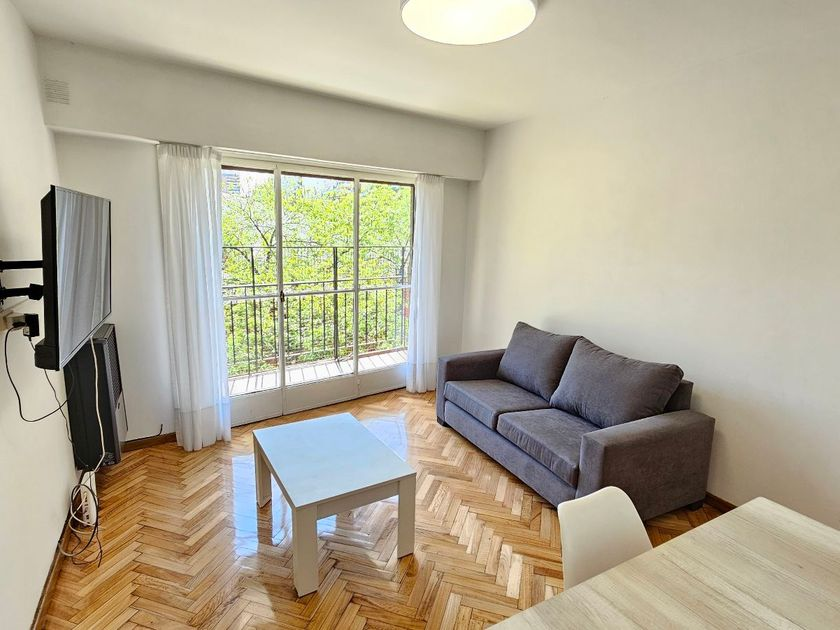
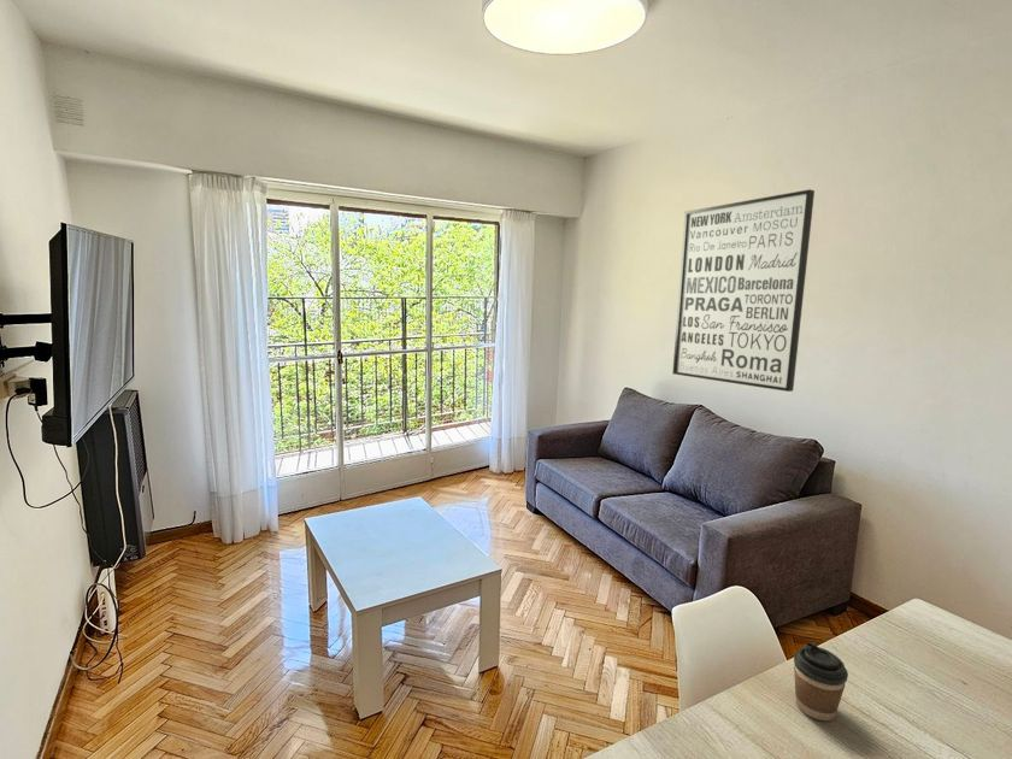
+ wall art [671,188,816,393]
+ coffee cup [793,642,849,722]
